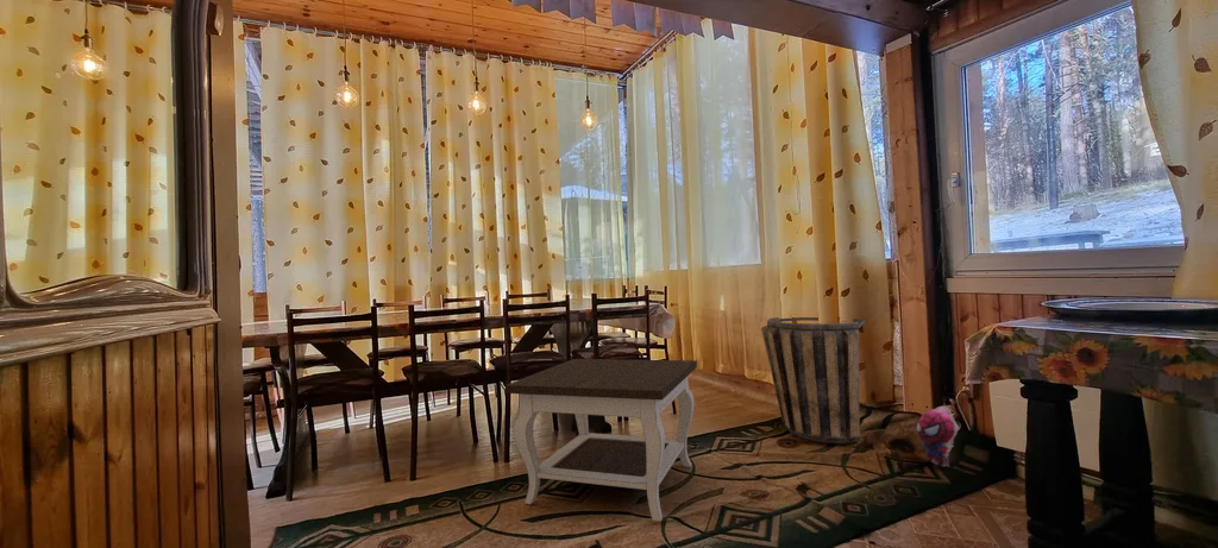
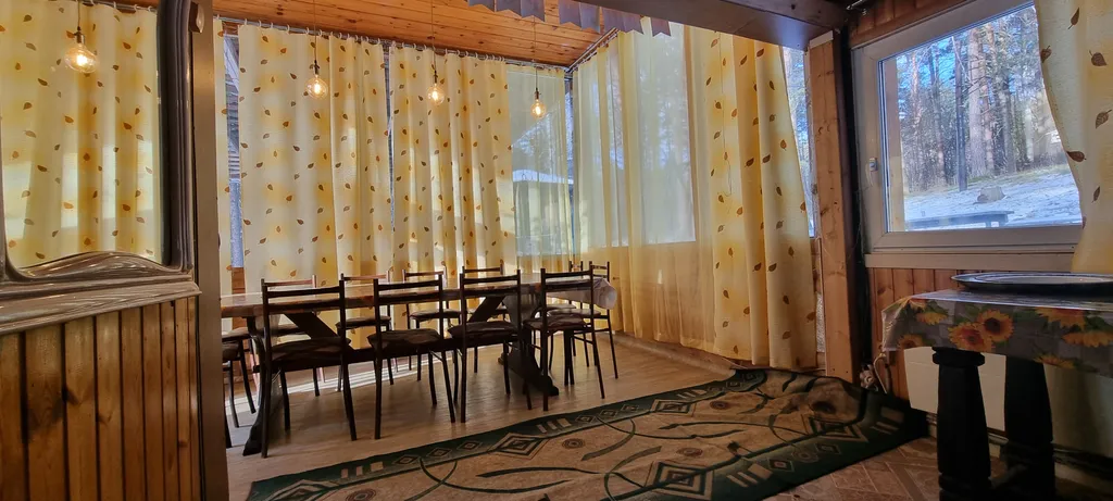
- basket [760,316,867,445]
- plush toy [915,404,961,468]
- side table [504,358,698,523]
